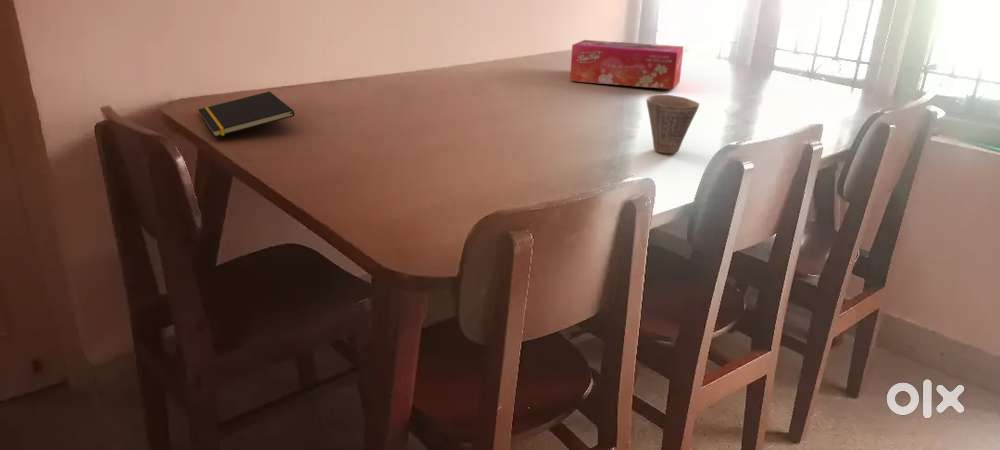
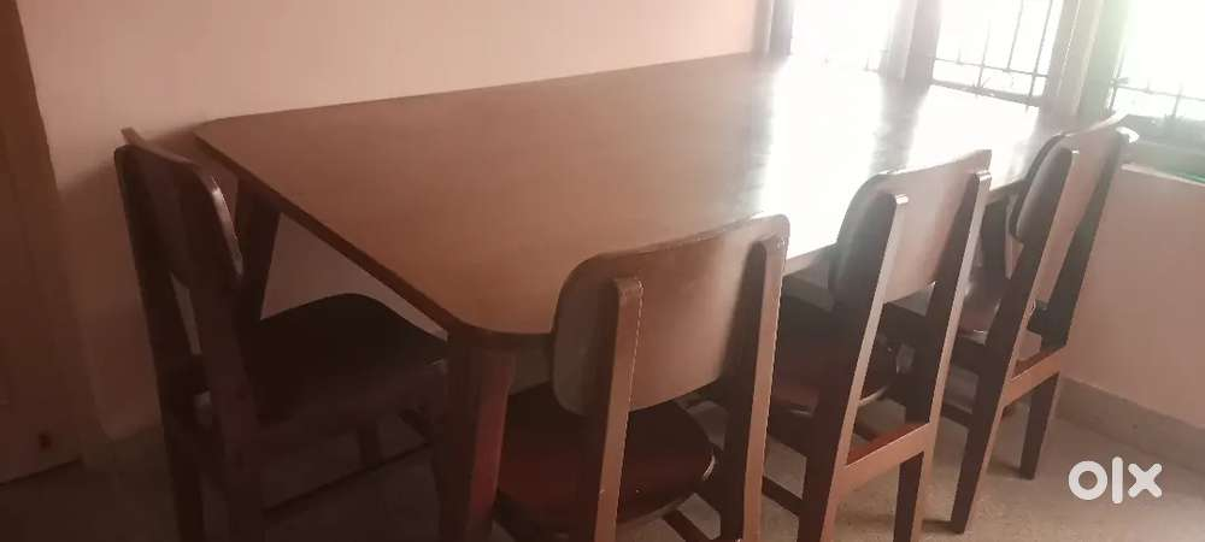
- notepad [197,91,295,138]
- cup [645,94,700,155]
- tissue box [569,39,685,90]
